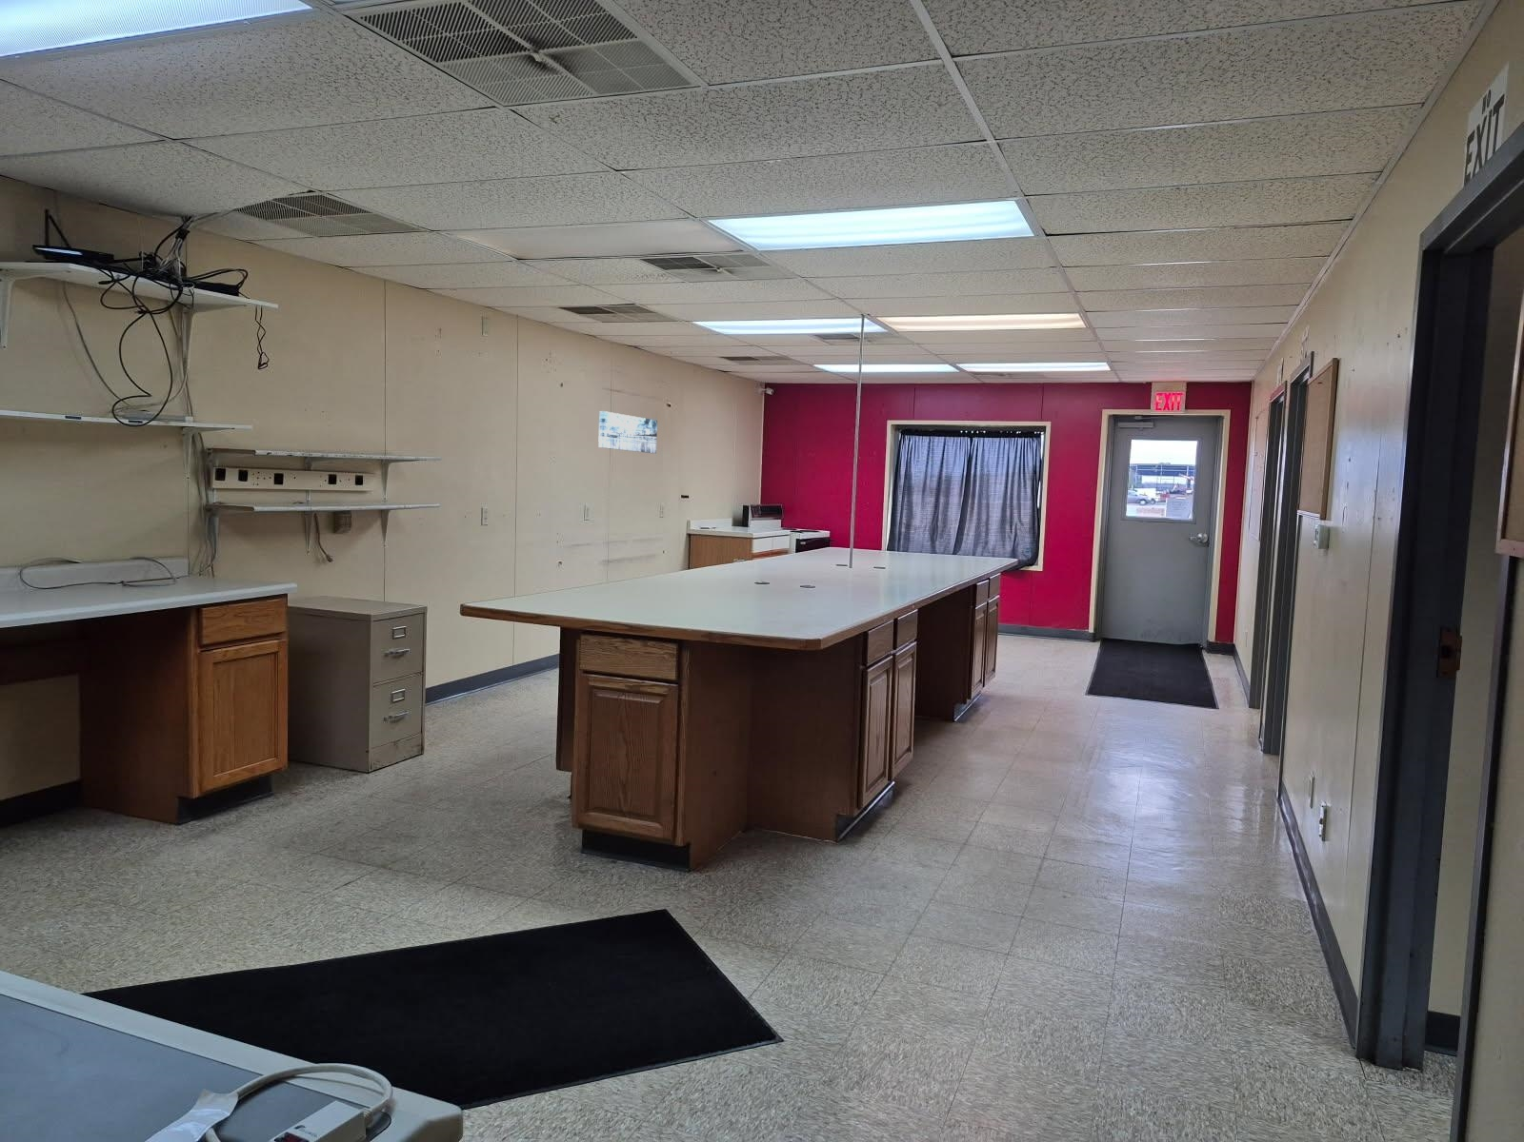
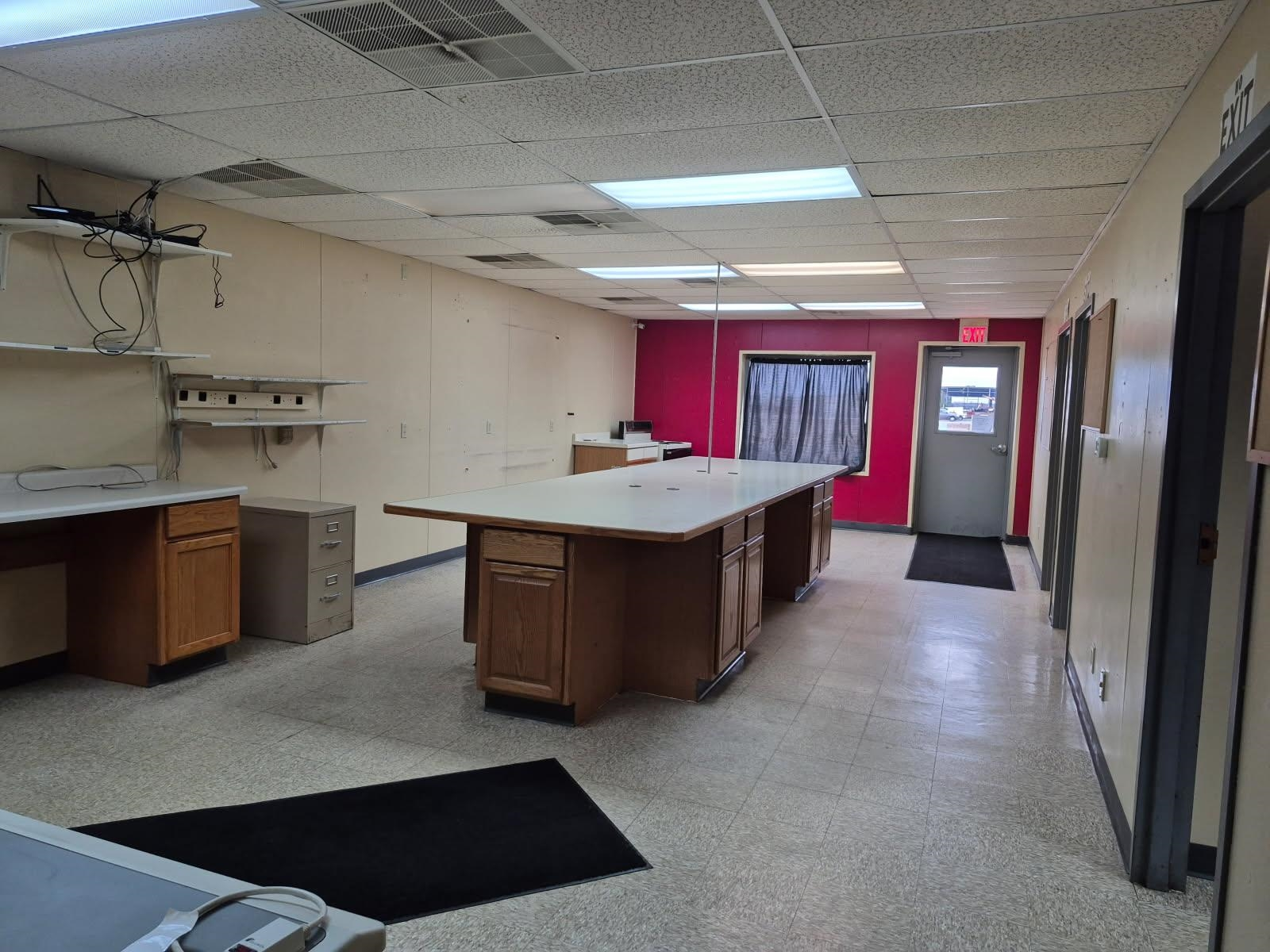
- wall art [598,410,658,453]
